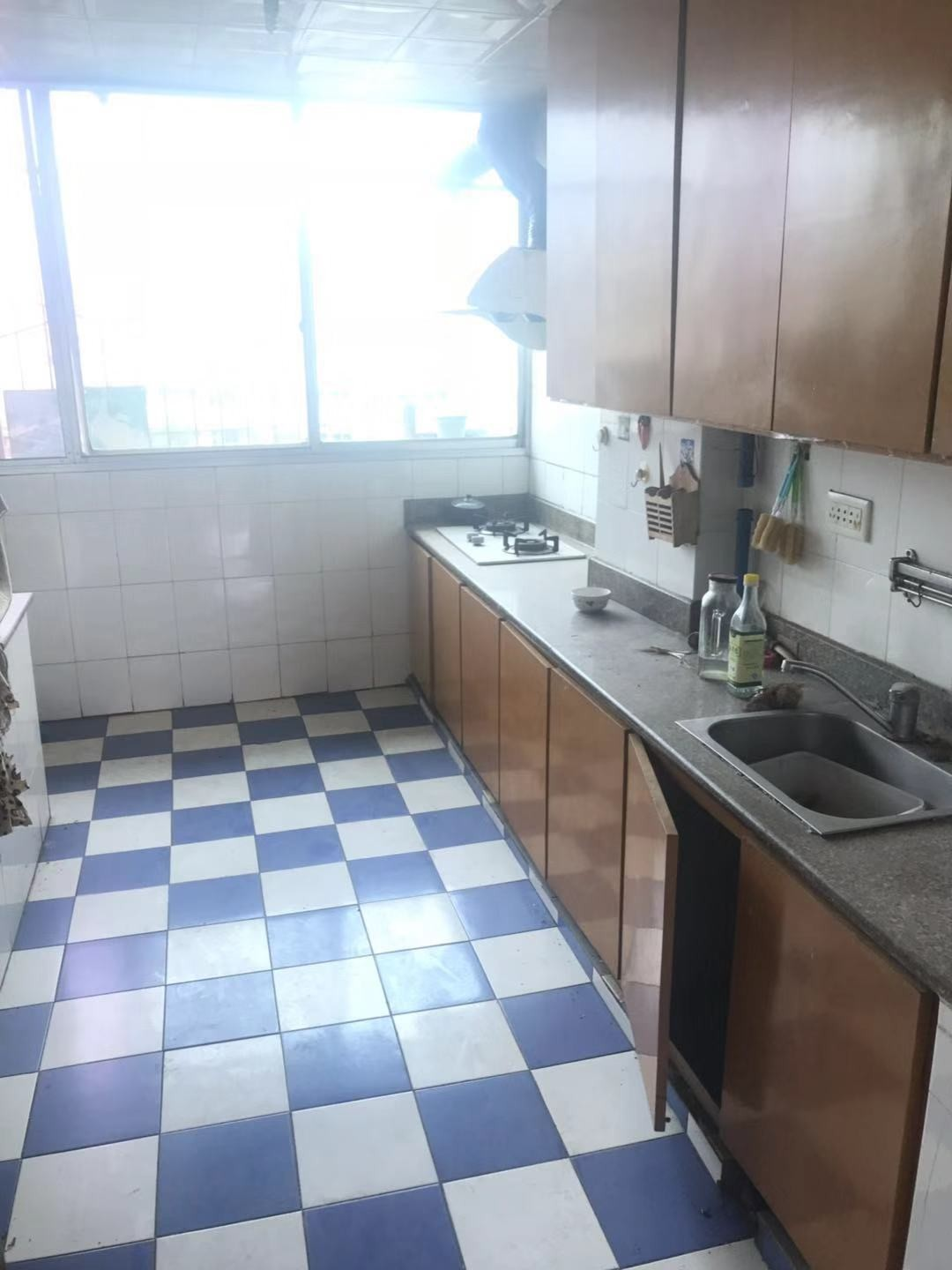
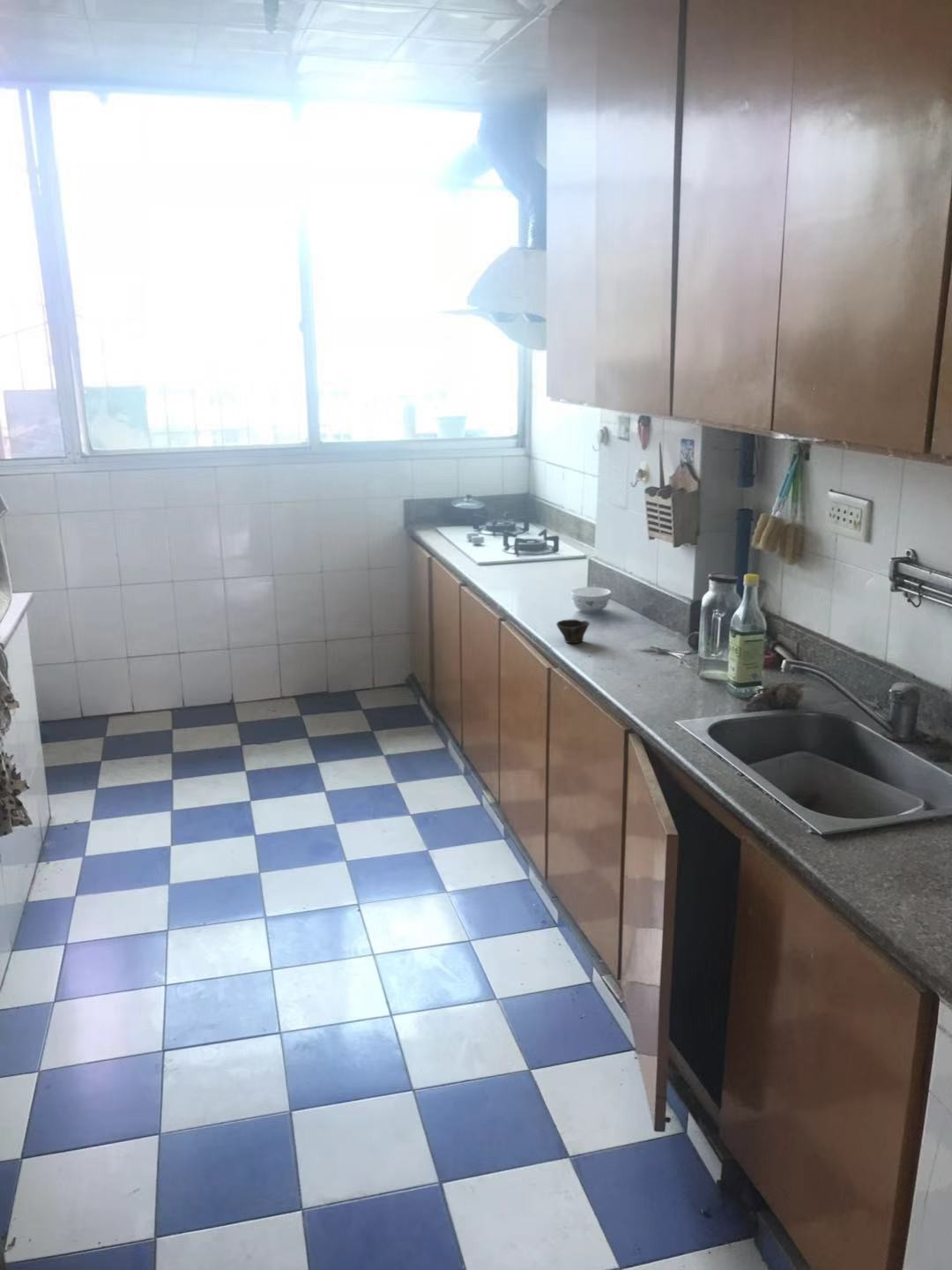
+ cup [555,618,591,644]
